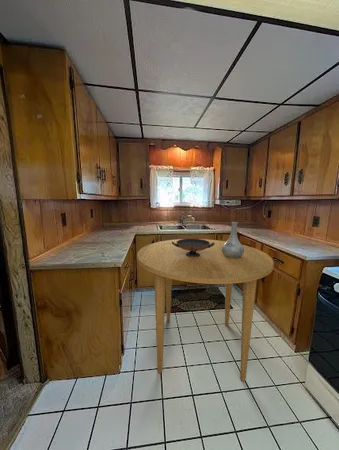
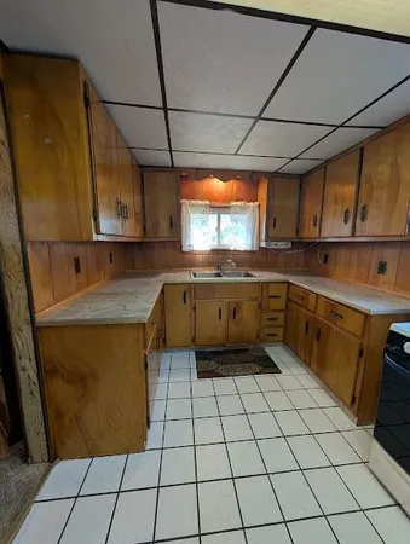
- dining table [136,238,275,382]
- vase [221,221,244,259]
- decorative bowl [172,238,215,257]
